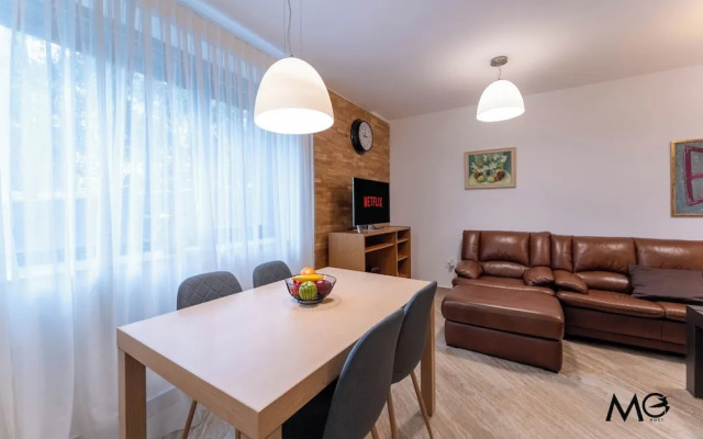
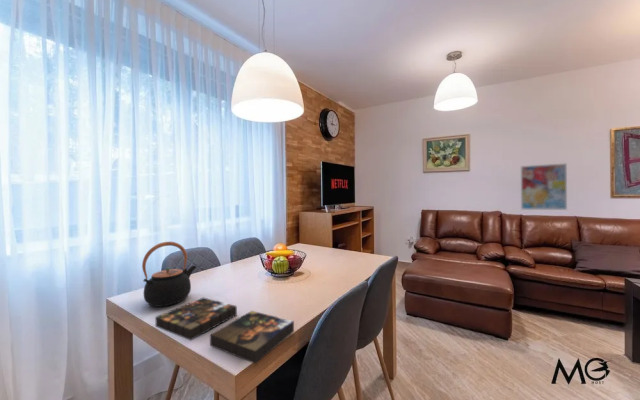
+ teapot [141,241,198,308]
+ board game [154,297,295,365]
+ wall art [520,162,568,211]
